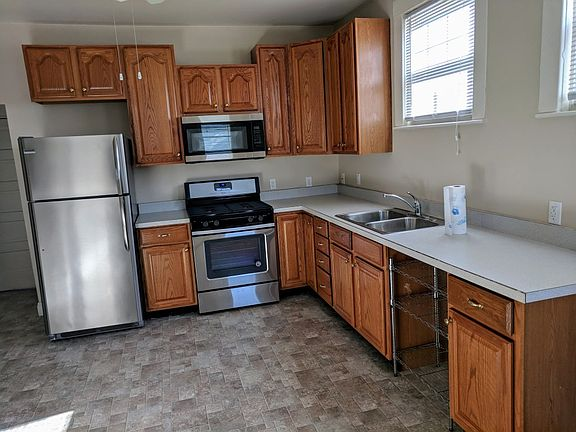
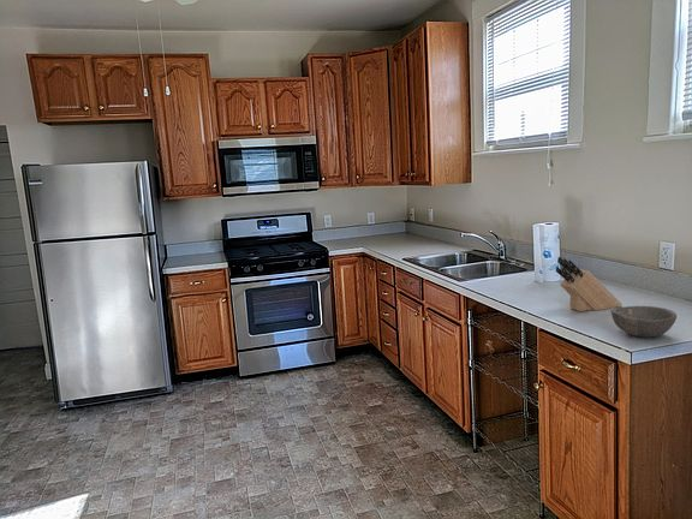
+ bowl [610,305,678,339]
+ knife block [555,256,624,312]
